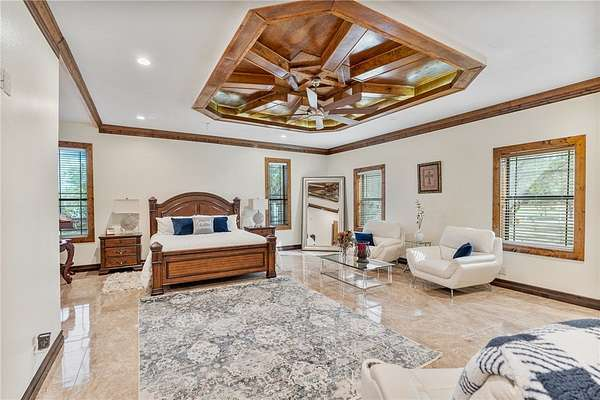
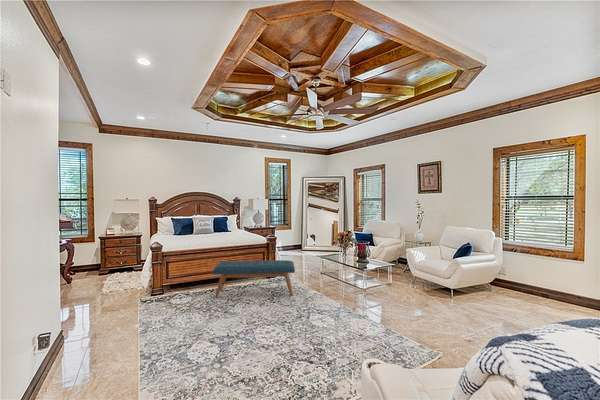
+ bench [212,259,296,299]
